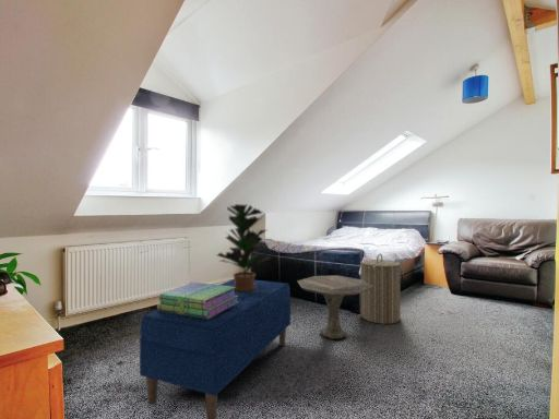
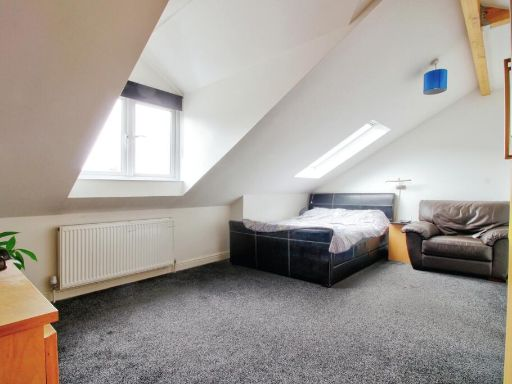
- side table [296,274,372,340]
- laundry hamper [359,253,402,325]
- potted plant [216,203,273,292]
- bench [139,278,292,419]
- stack of books [156,282,238,319]
